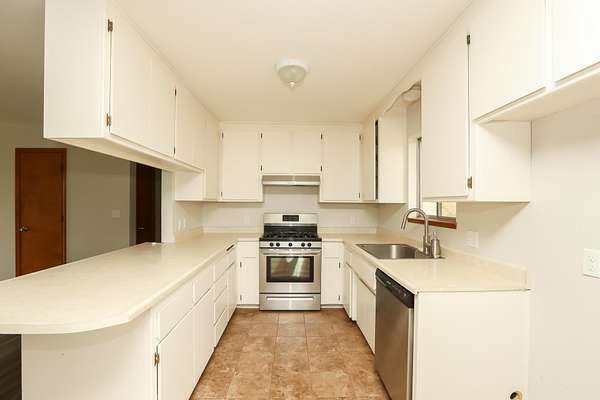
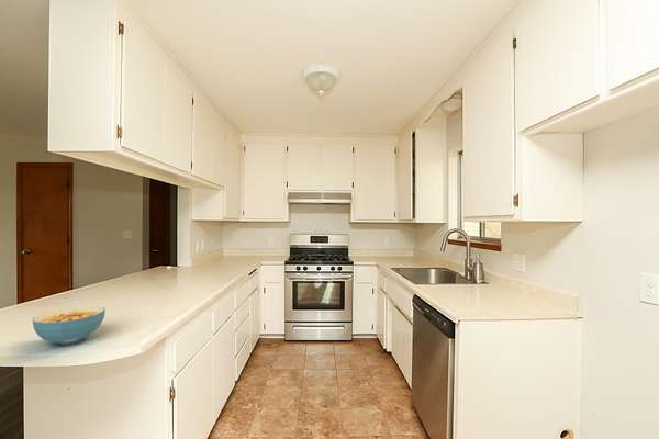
+ cereal bowl [32,305,107,346]
